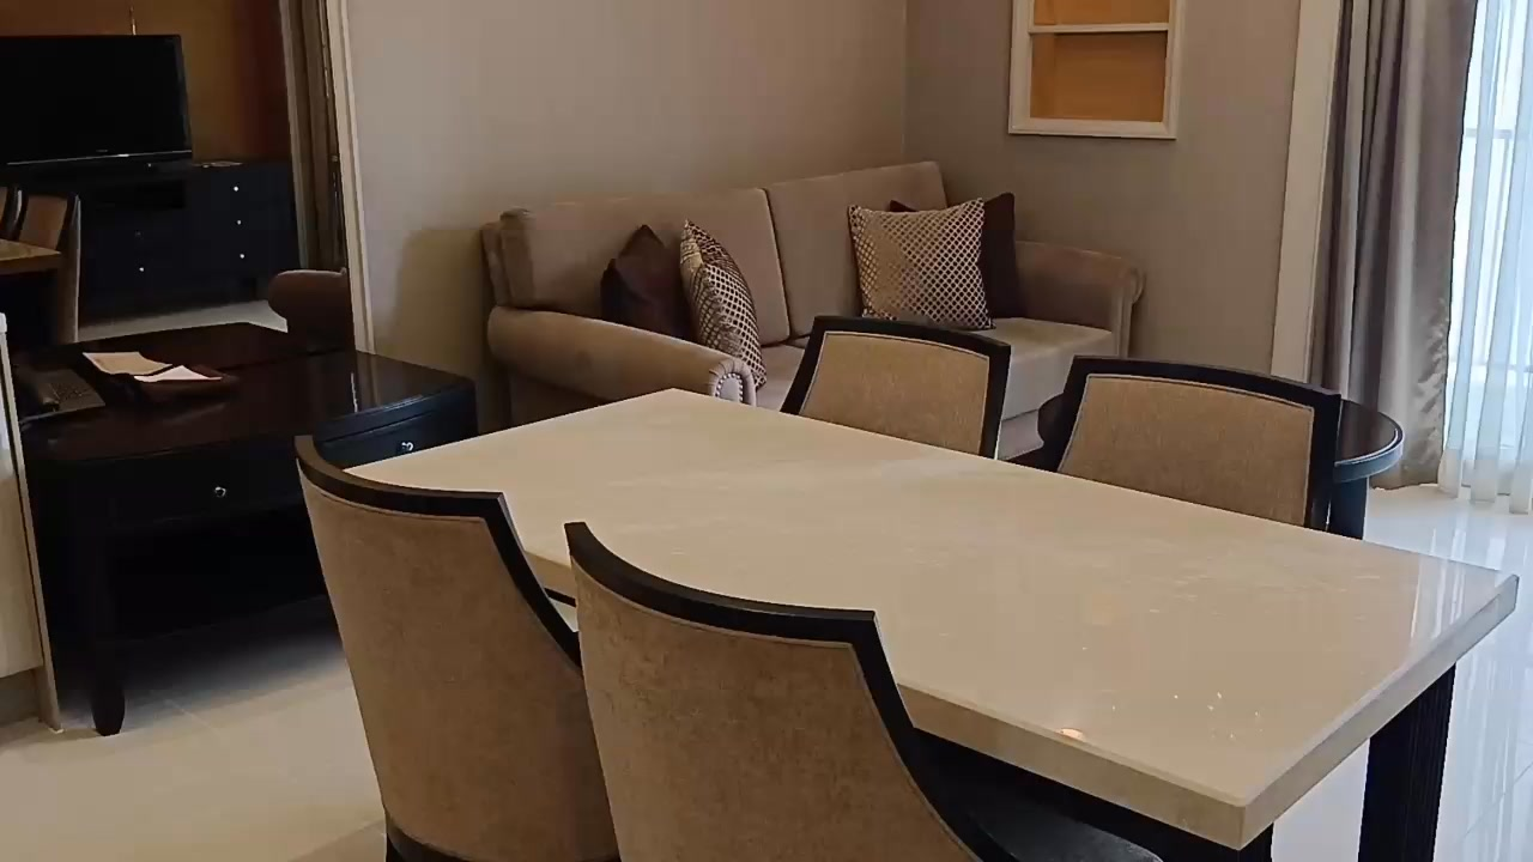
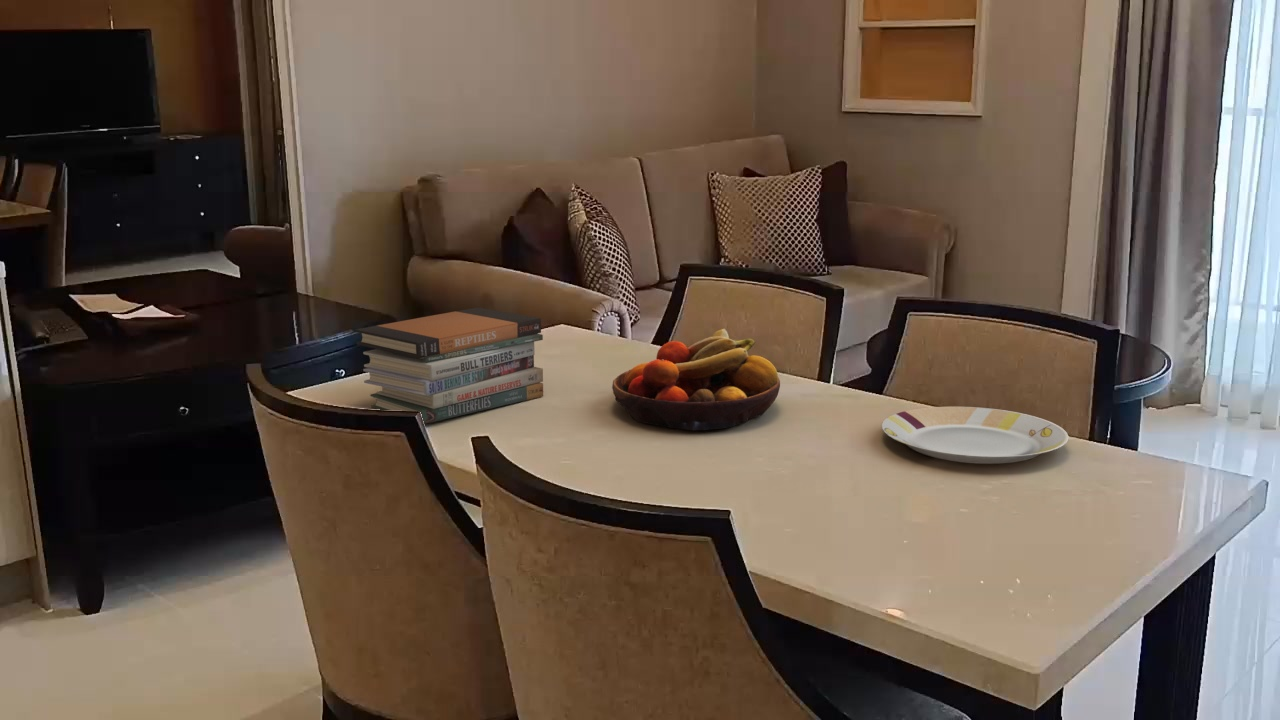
+ book stack [354,306,544,425]
+ fruit bowl [611,328,781,431]
+ plate [881,406,1069,465]
